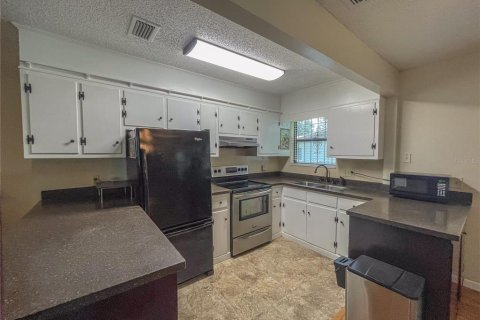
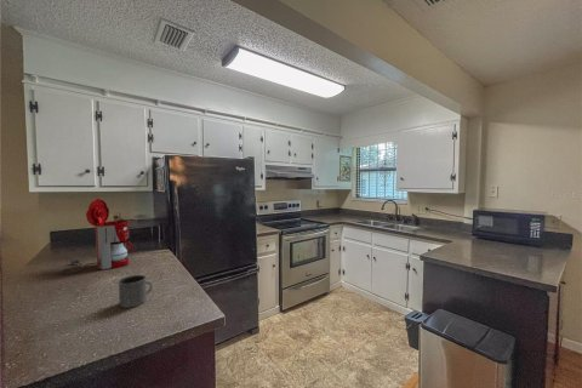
+ coffee maker [59,198,135,275]
+ mug [116,274,154,309]
